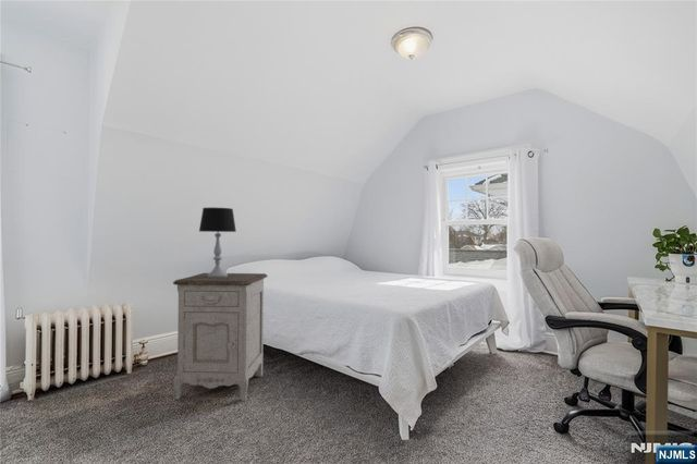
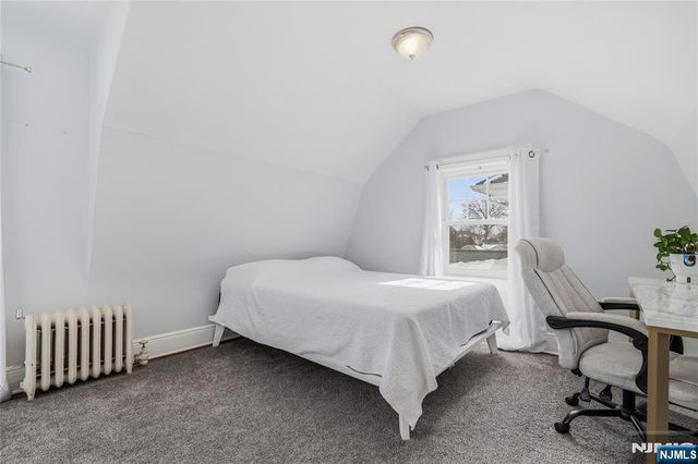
- table lamp [198,207,237,278]
- nightstand [172,272,269,402]
